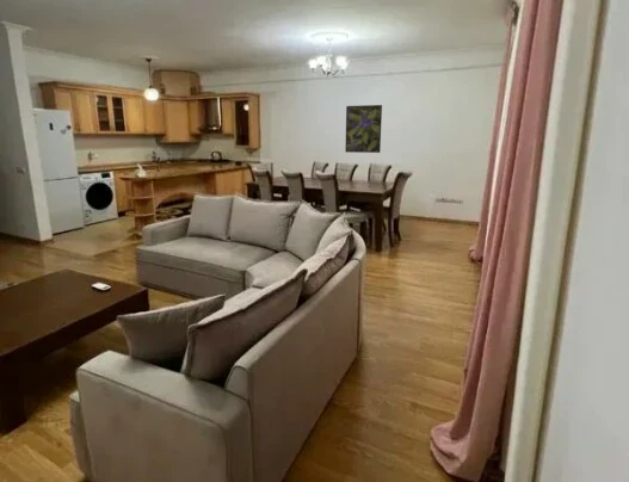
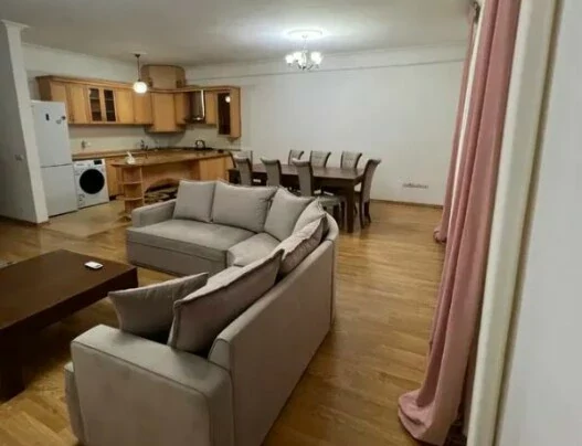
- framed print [344,104,383,154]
